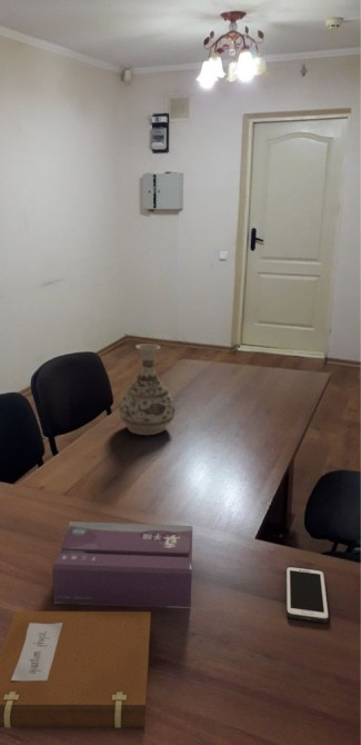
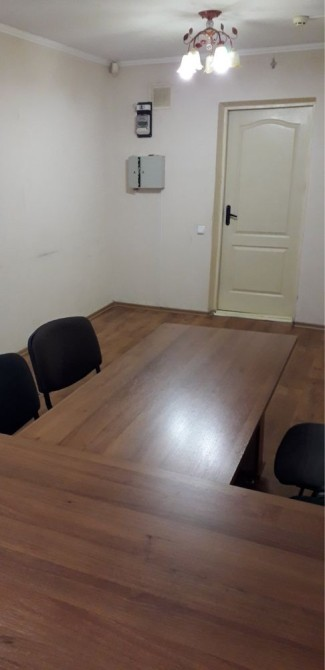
- notebook [0,610,152,728]
- tissue box [51,520,193,609]
- cell phone [284,565,330,624]
- vase [118,342,177,436]
